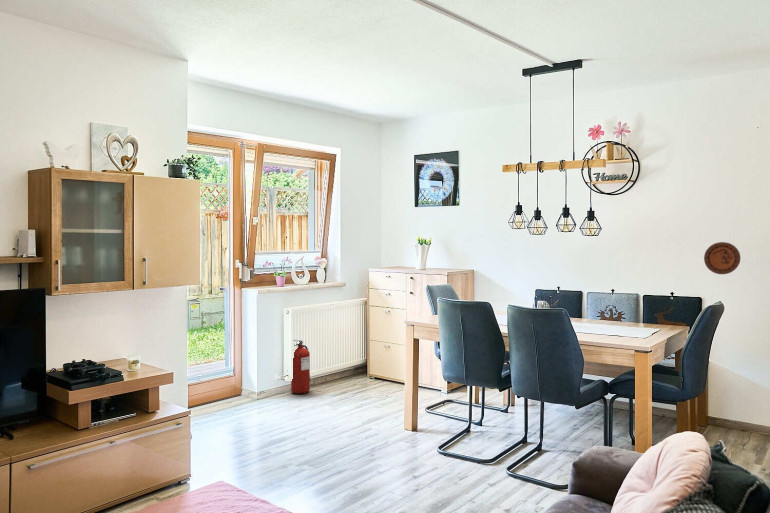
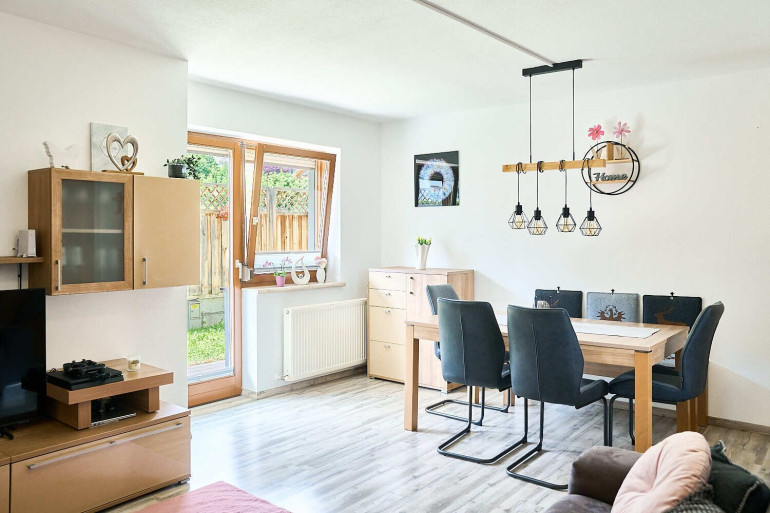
- decorative plate [703,241,741,275]
- fire extinguisher [290,339,311,395]
